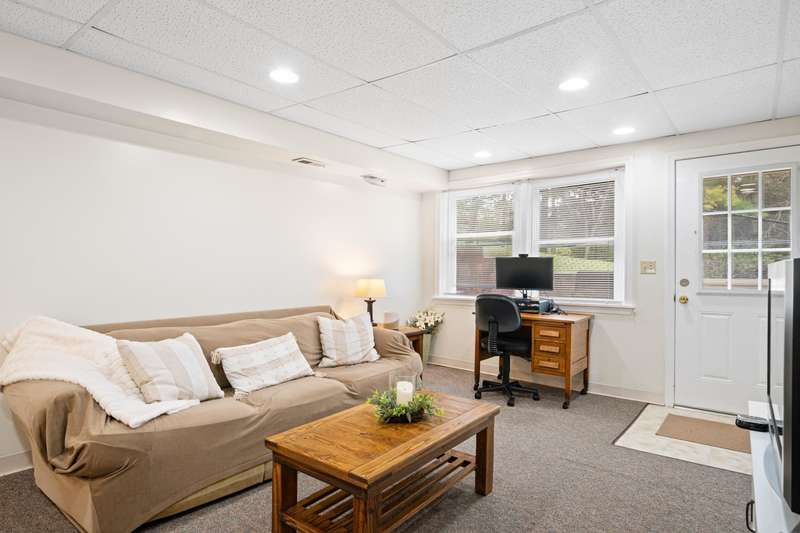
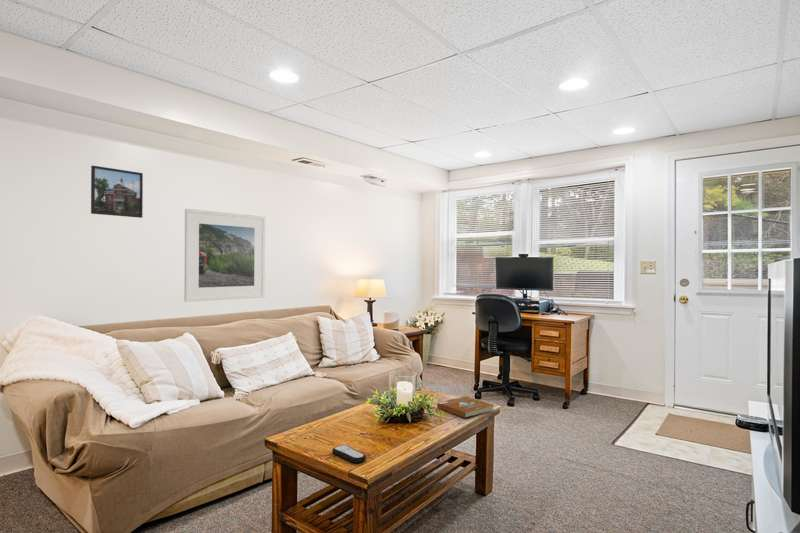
+ remote control [331,444,367,464]
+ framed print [183,208,266,303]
+ book [436,395,495,419]
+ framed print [90,165,144,219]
